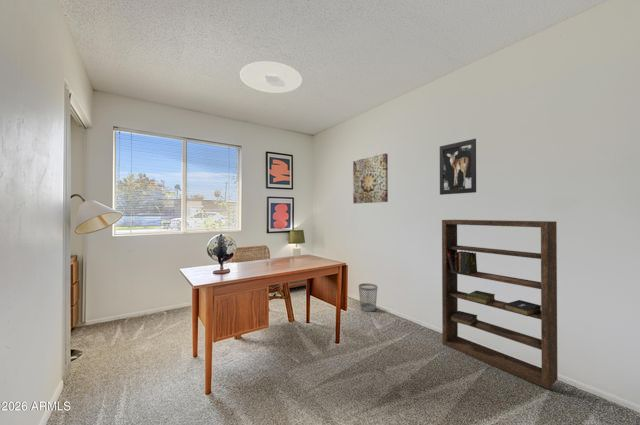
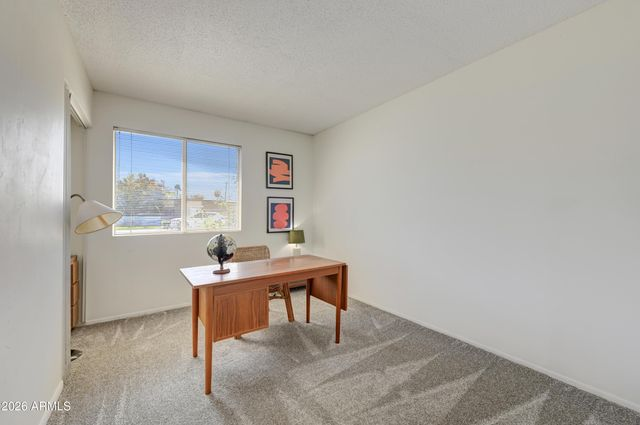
- ceiling light [239,60,303,94]
- wall art [352,152,389,204]
- wall art [439,138,477,196]
- wastebasket [358,282,378,313]
- bookshelf [441,219,559,390]
